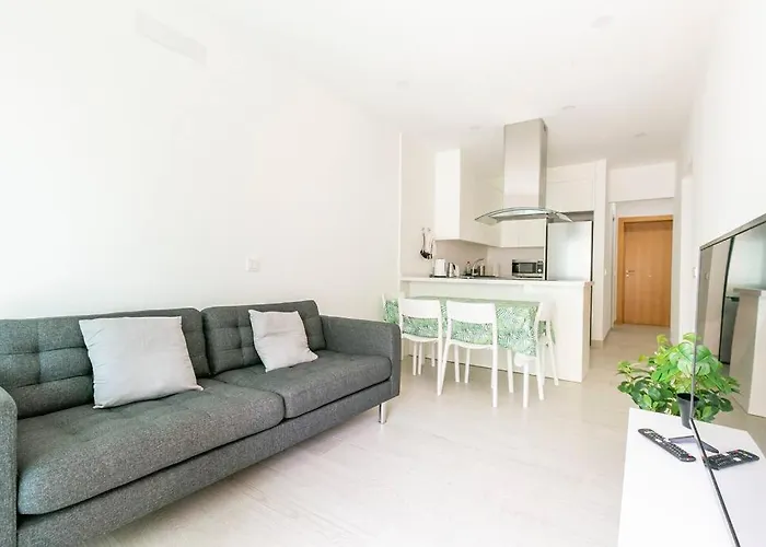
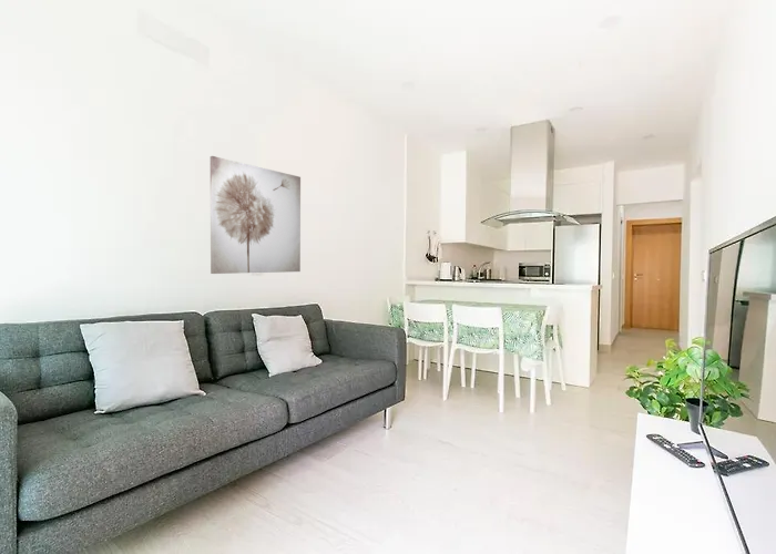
+ wall art [210,155,302,275]
